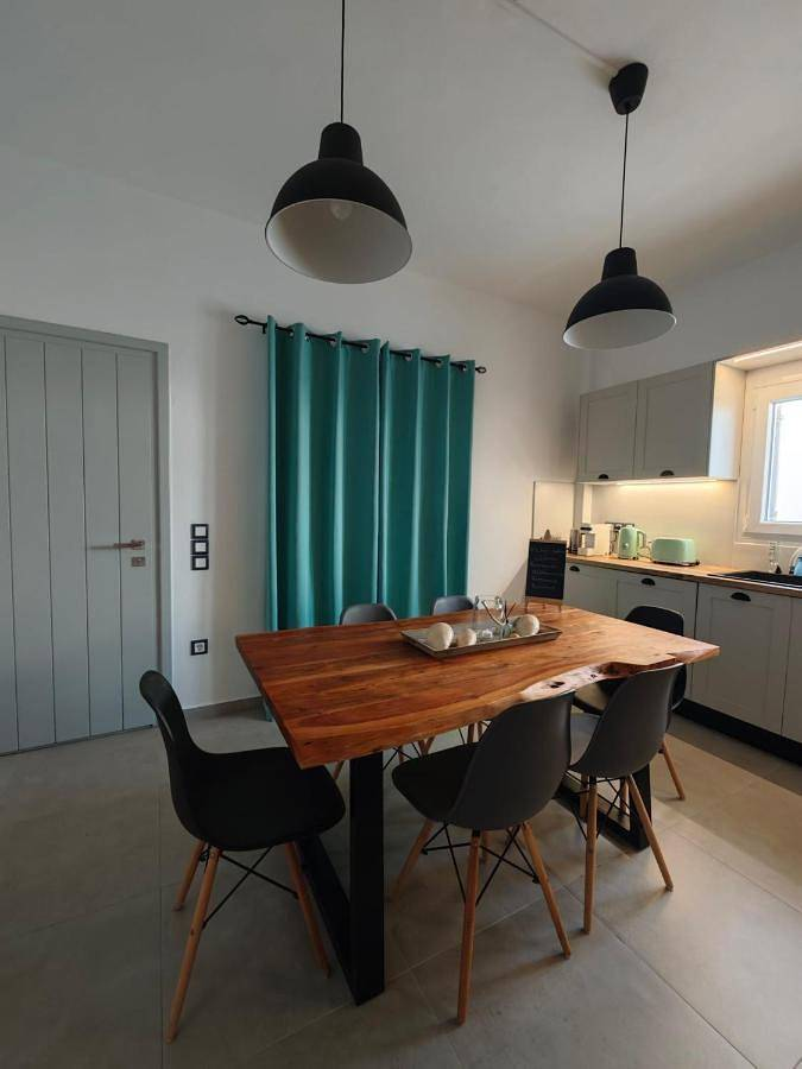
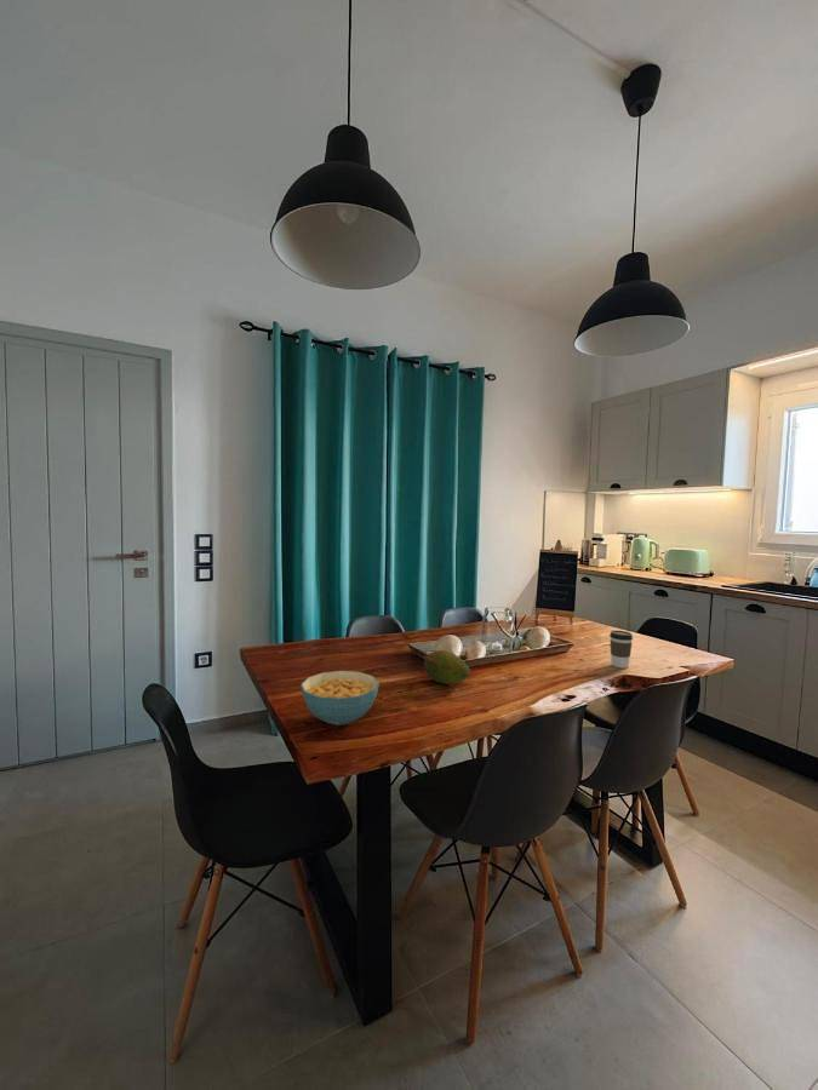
+ coffee cup [608,630,634,670]
+ cereal bowl [299,670,381,727]
+ fruit [423,649,471,685]
